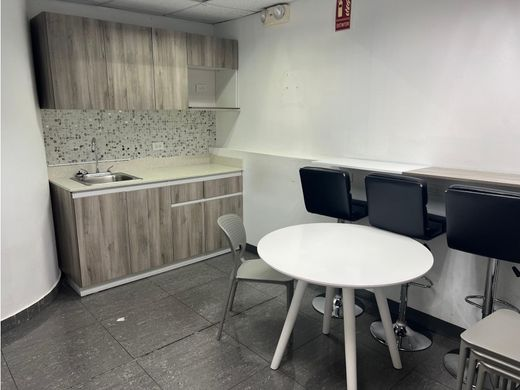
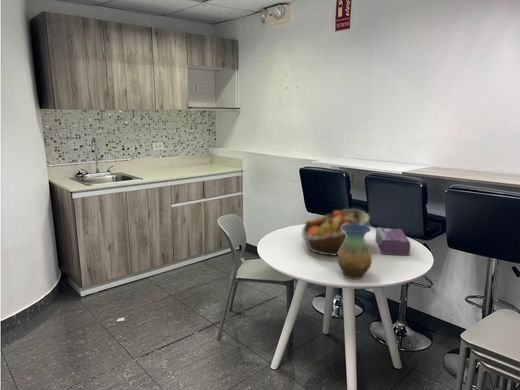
+ fruit basket [301,208,371,257]
+ tissue box [375,227,411,256]
+ vase [336,224,373,280]
